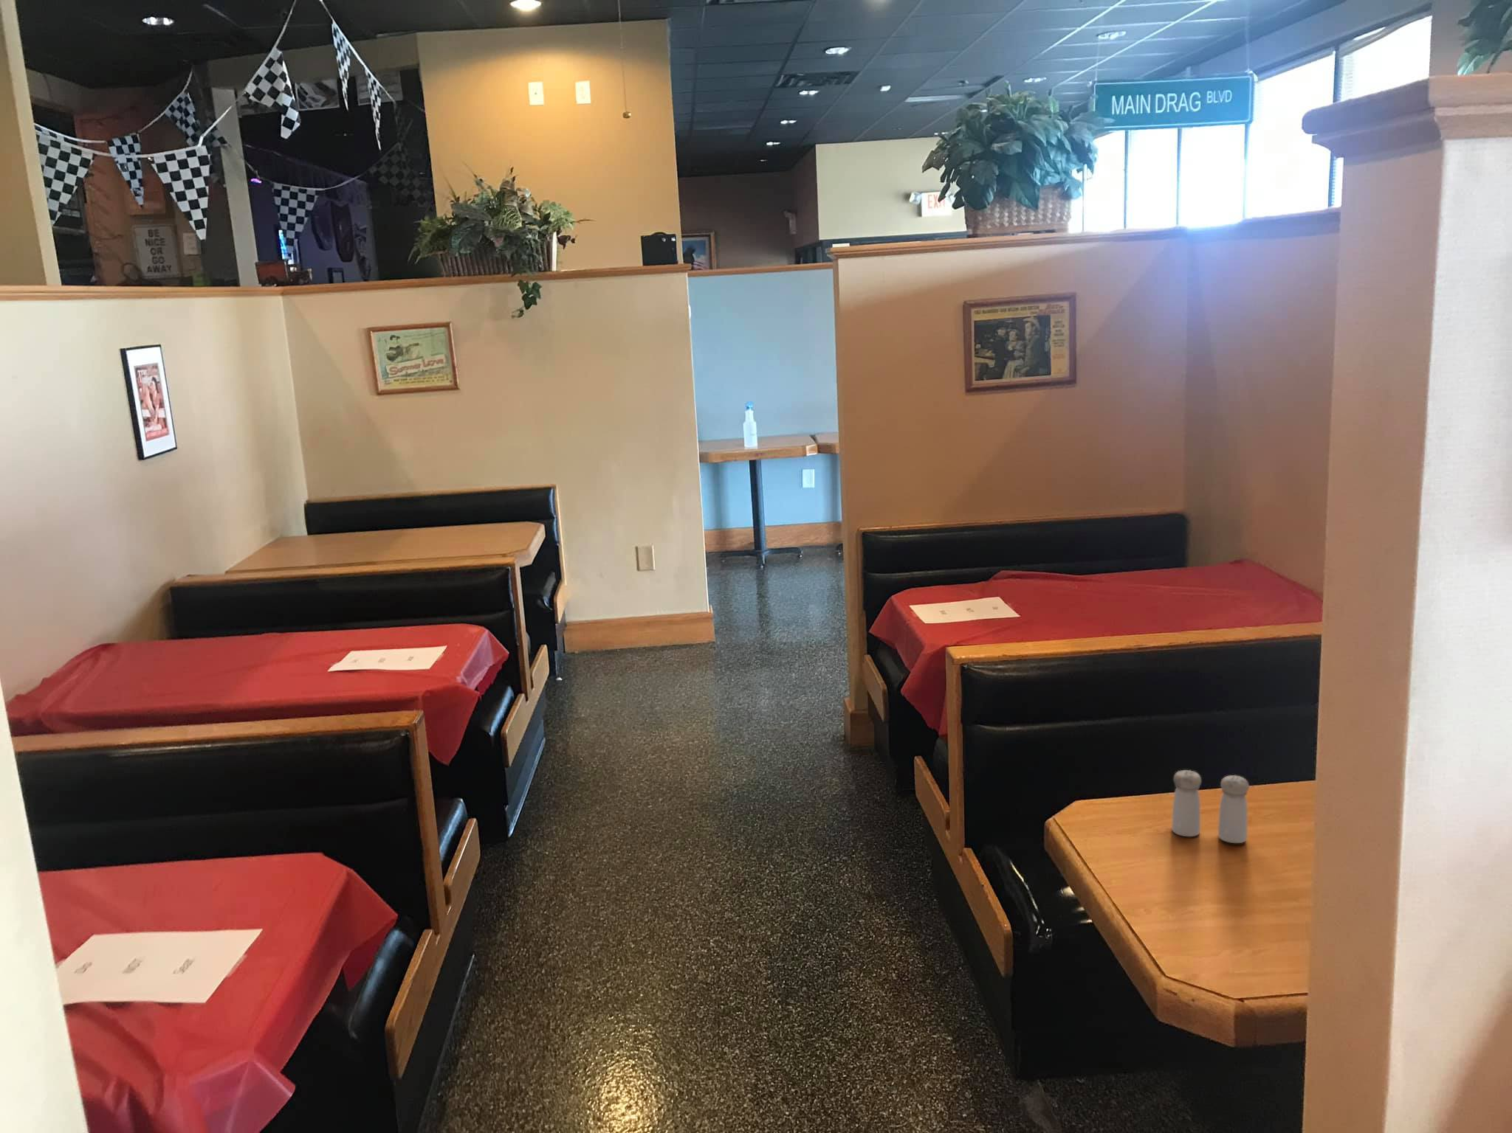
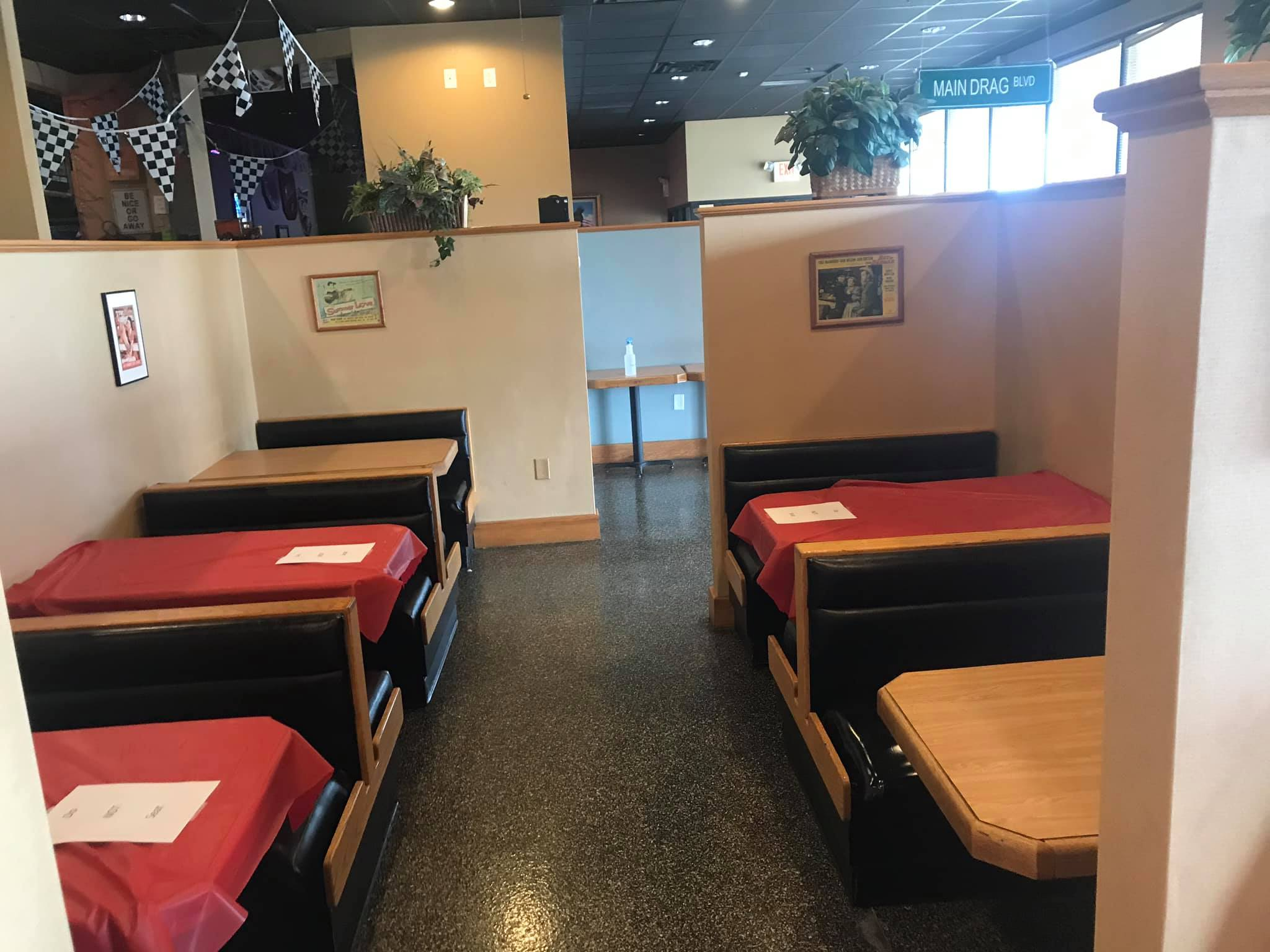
- salt and pepper shaker [1172,769,1250,844]
